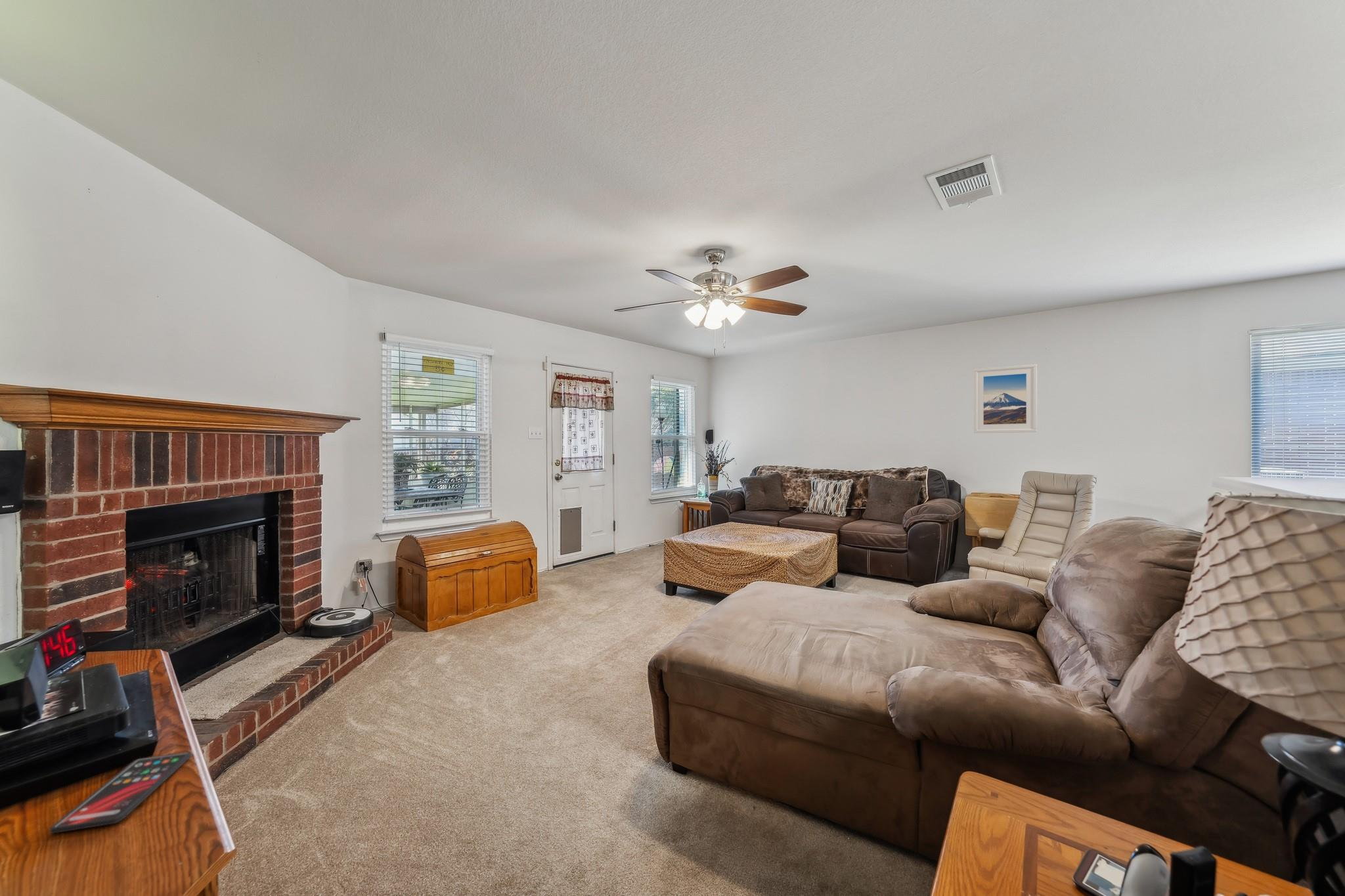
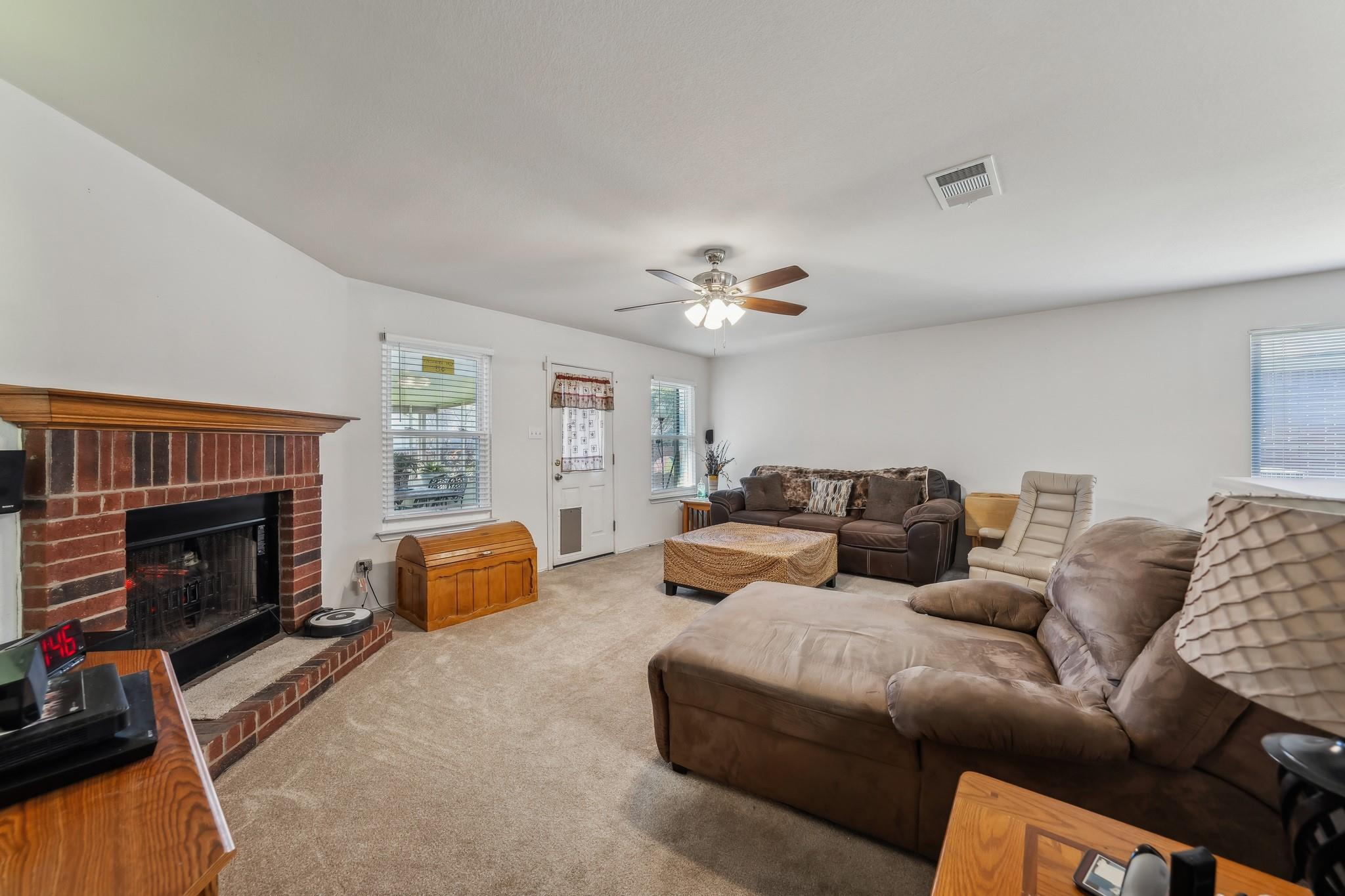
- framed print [973,364,1038,433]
- smartphone [50,751,192,834]
